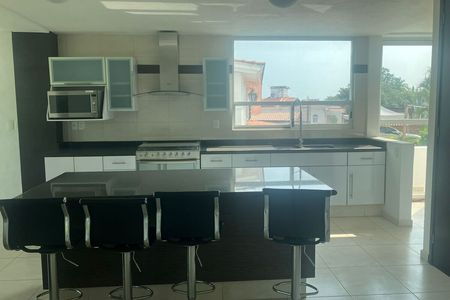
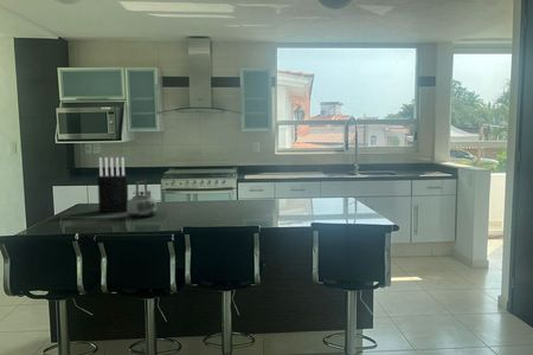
+ kettle [127,179,158,218]
+ knife block [96,156,129,213]
